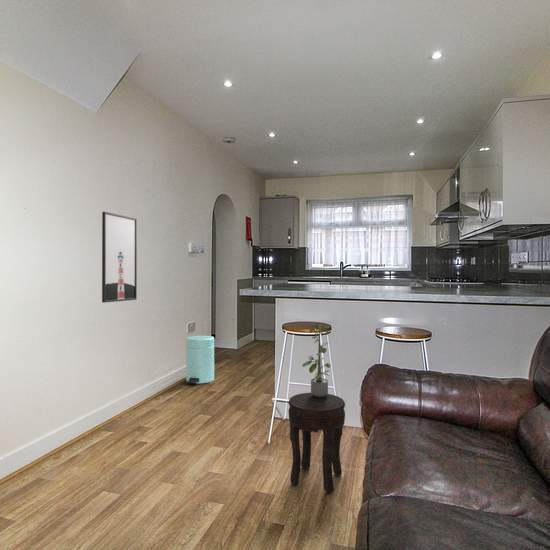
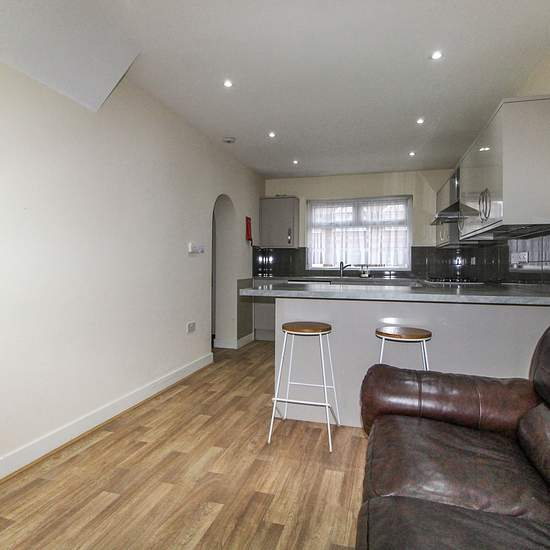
- potted plant [301,322,333,397]
- side table [288,392,346,495]
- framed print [101,211,138,304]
- trash can [185,335,215,384]
